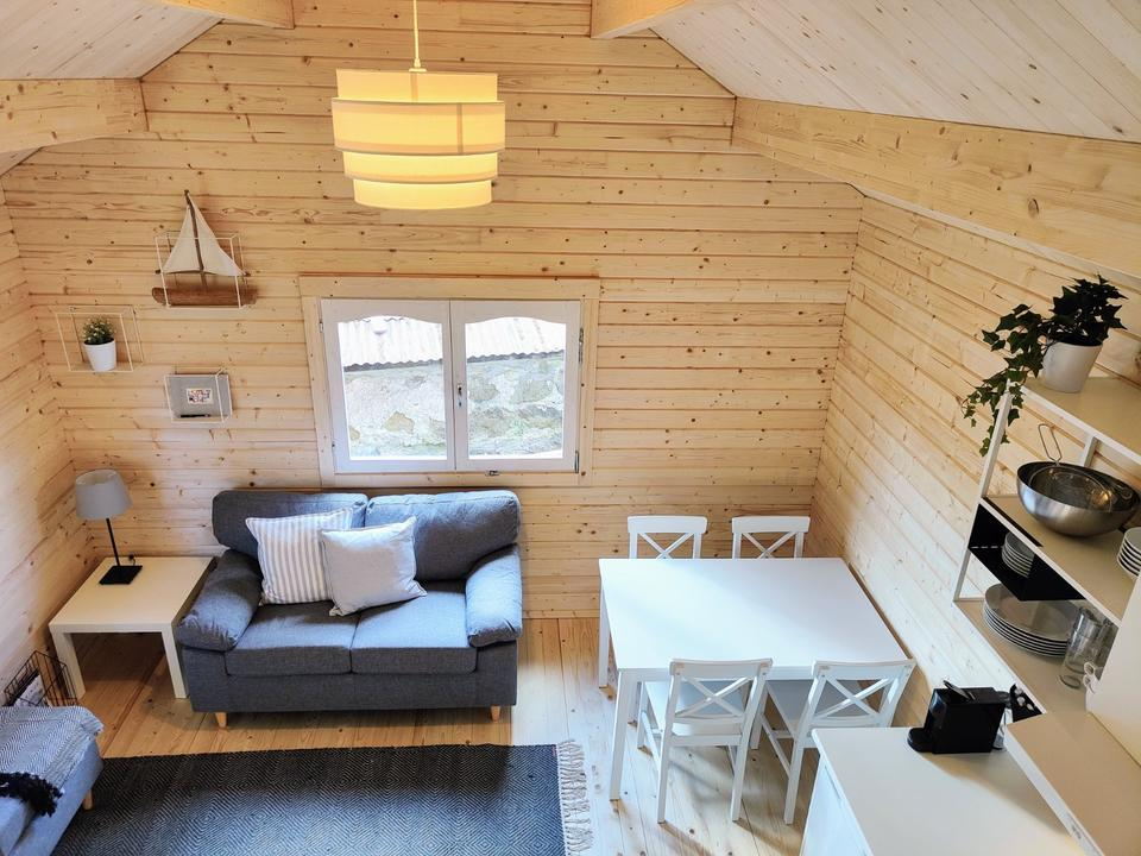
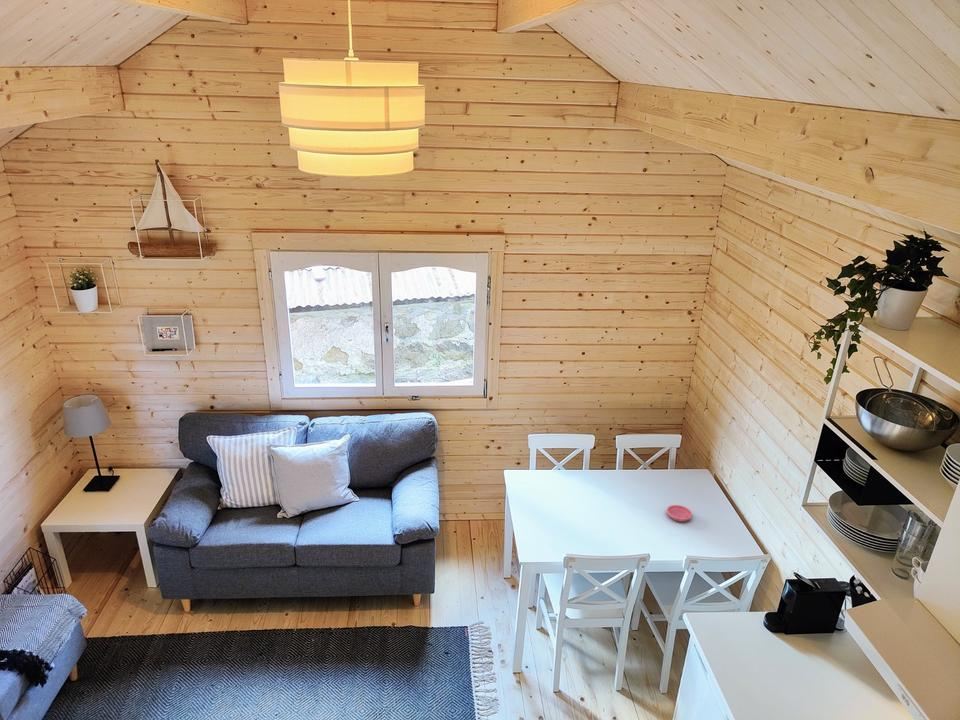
+ saucer [666,504,693,523]
